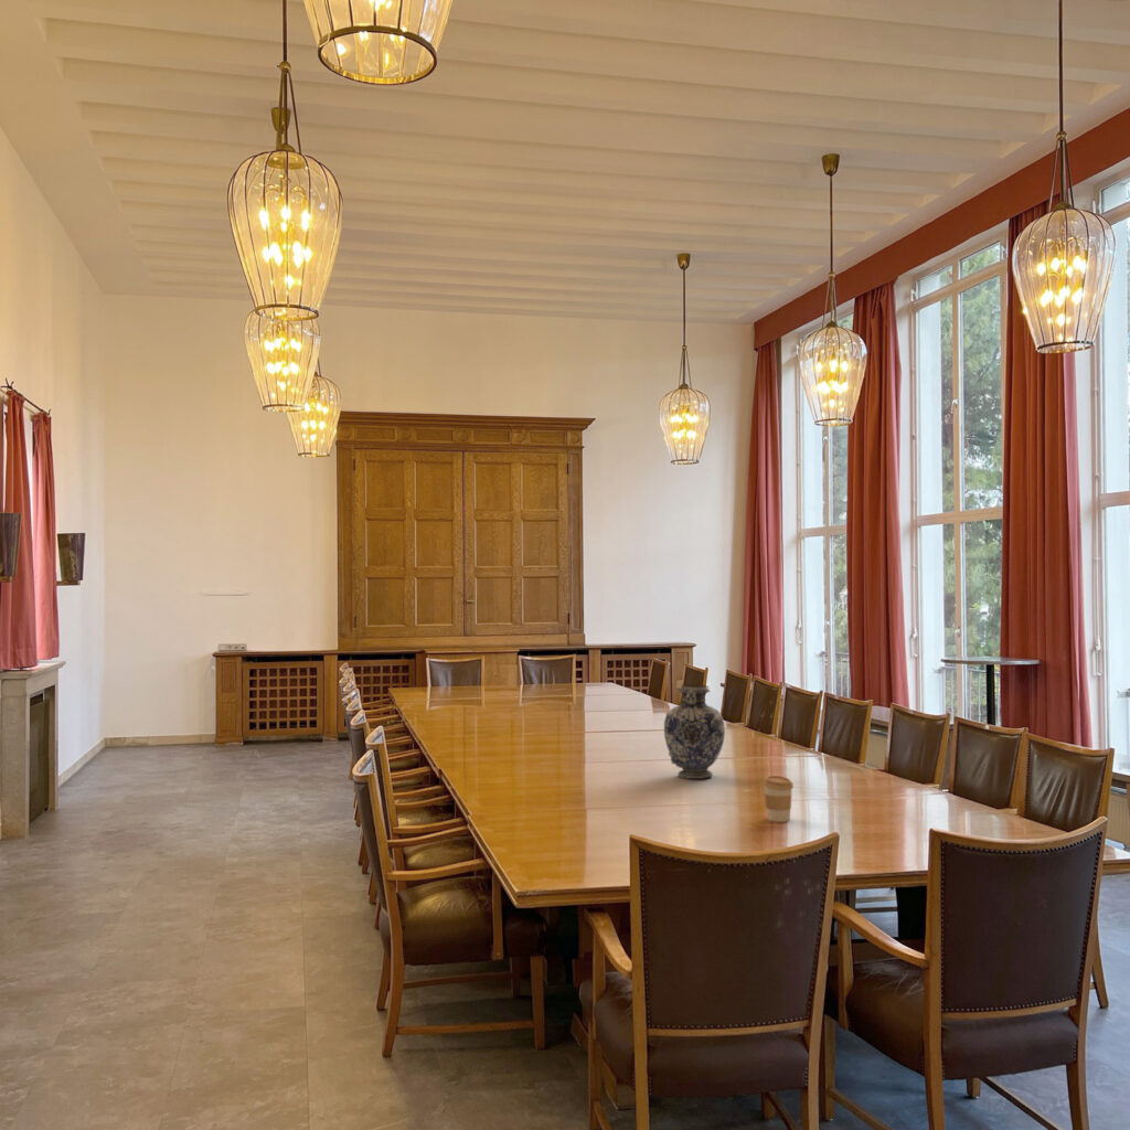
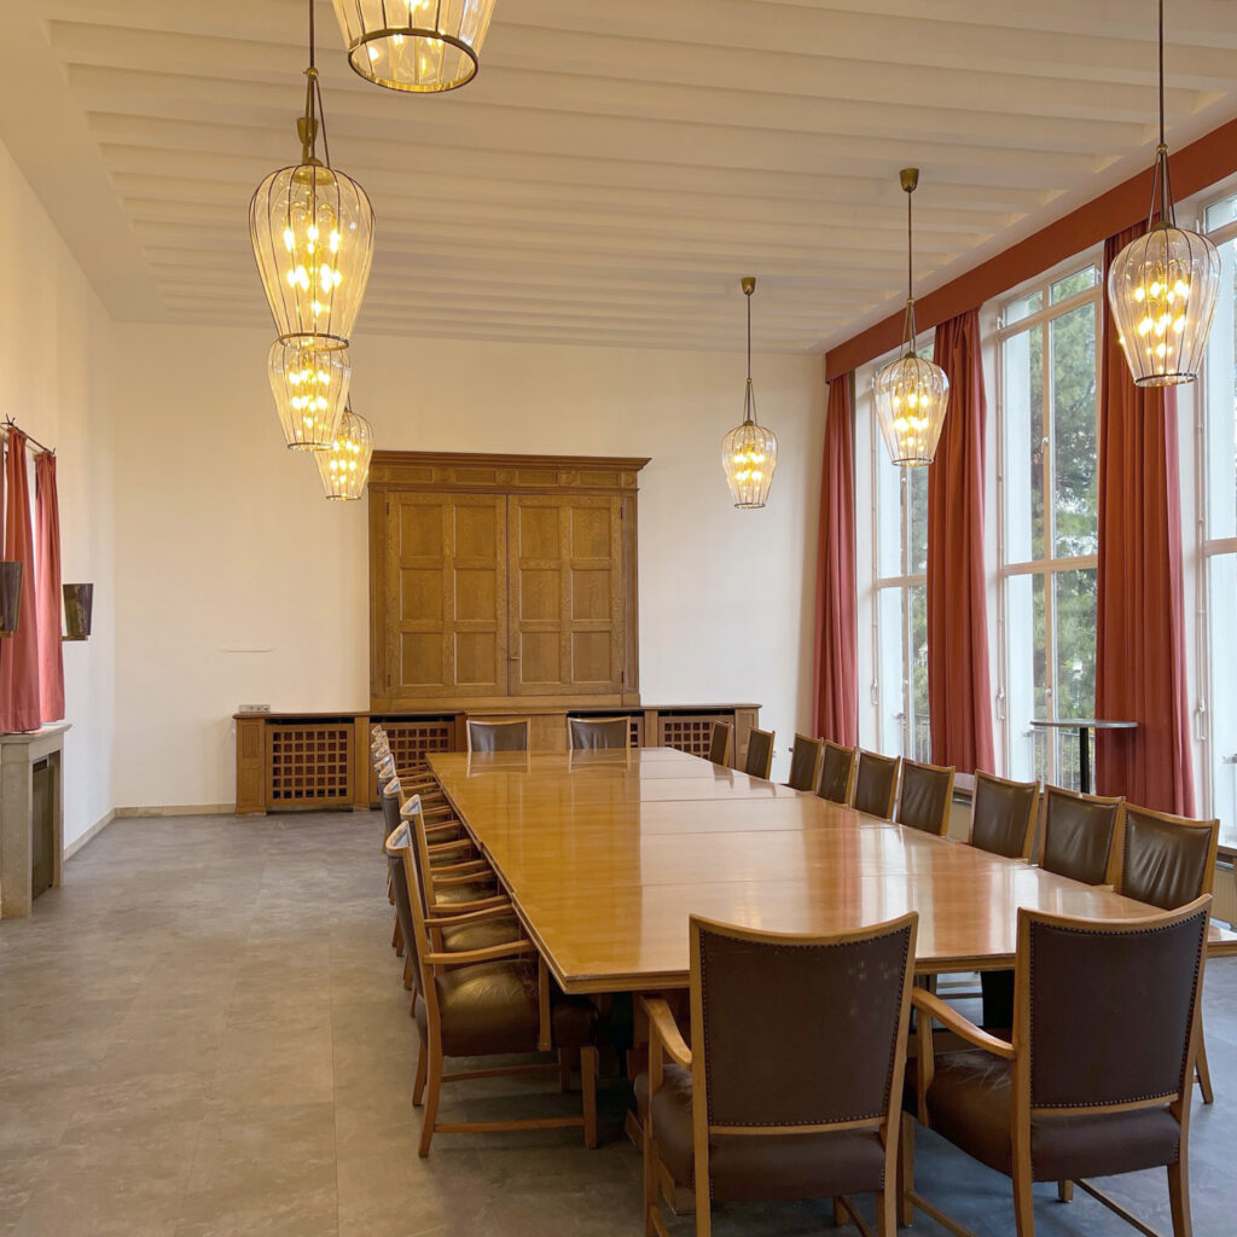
- vase [663,683,726,780]
- coffee cup [761,775,795,823]
